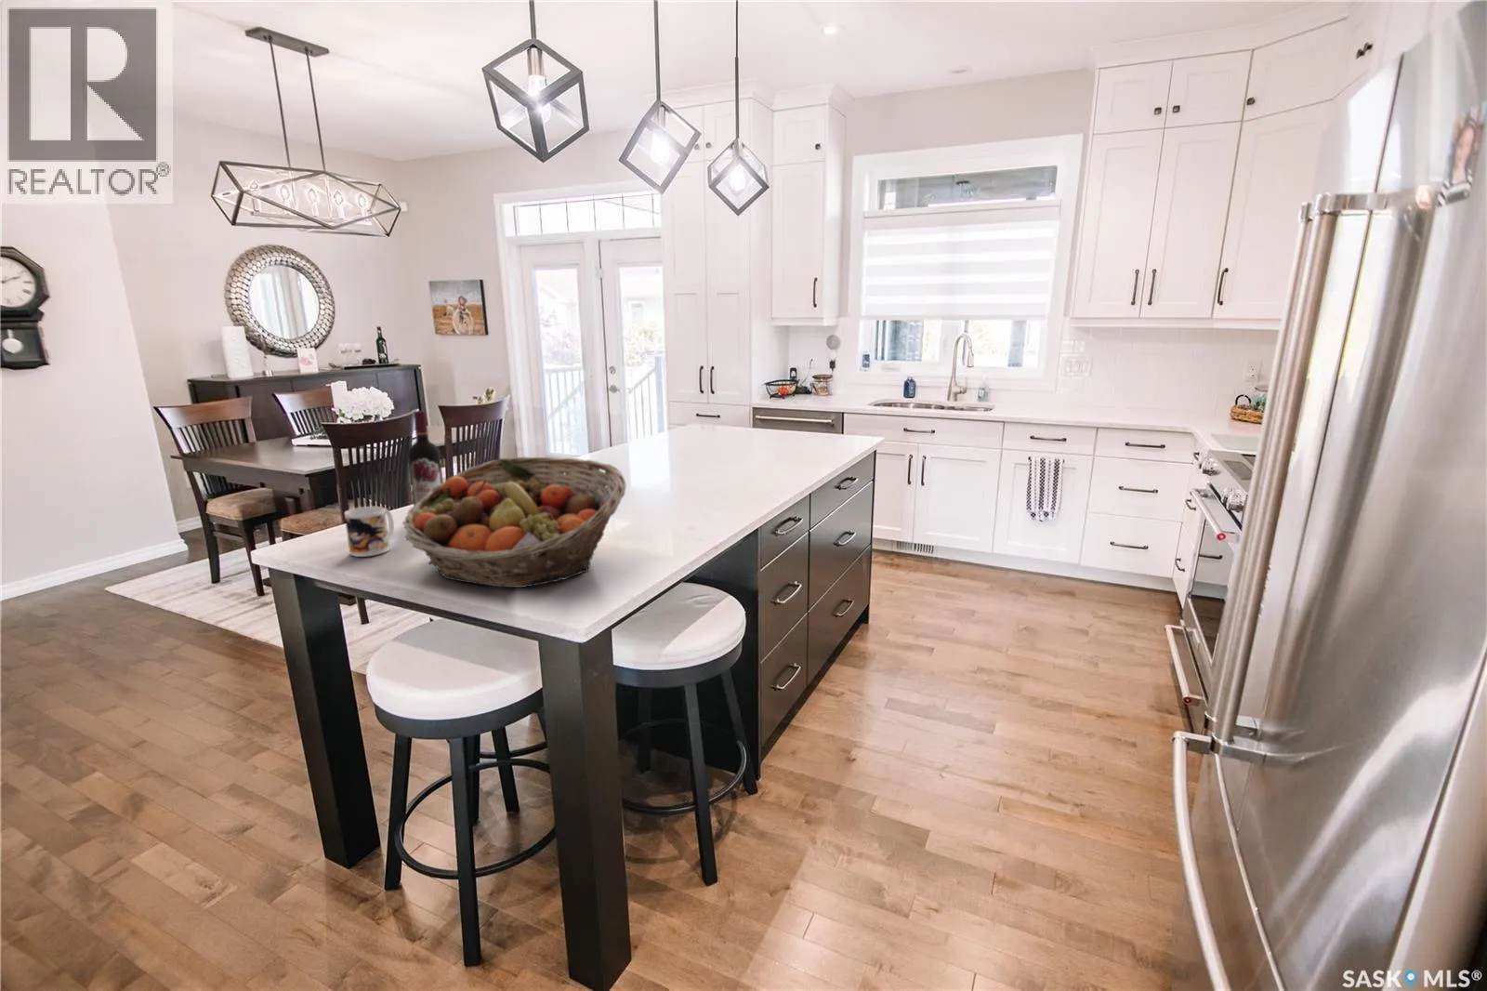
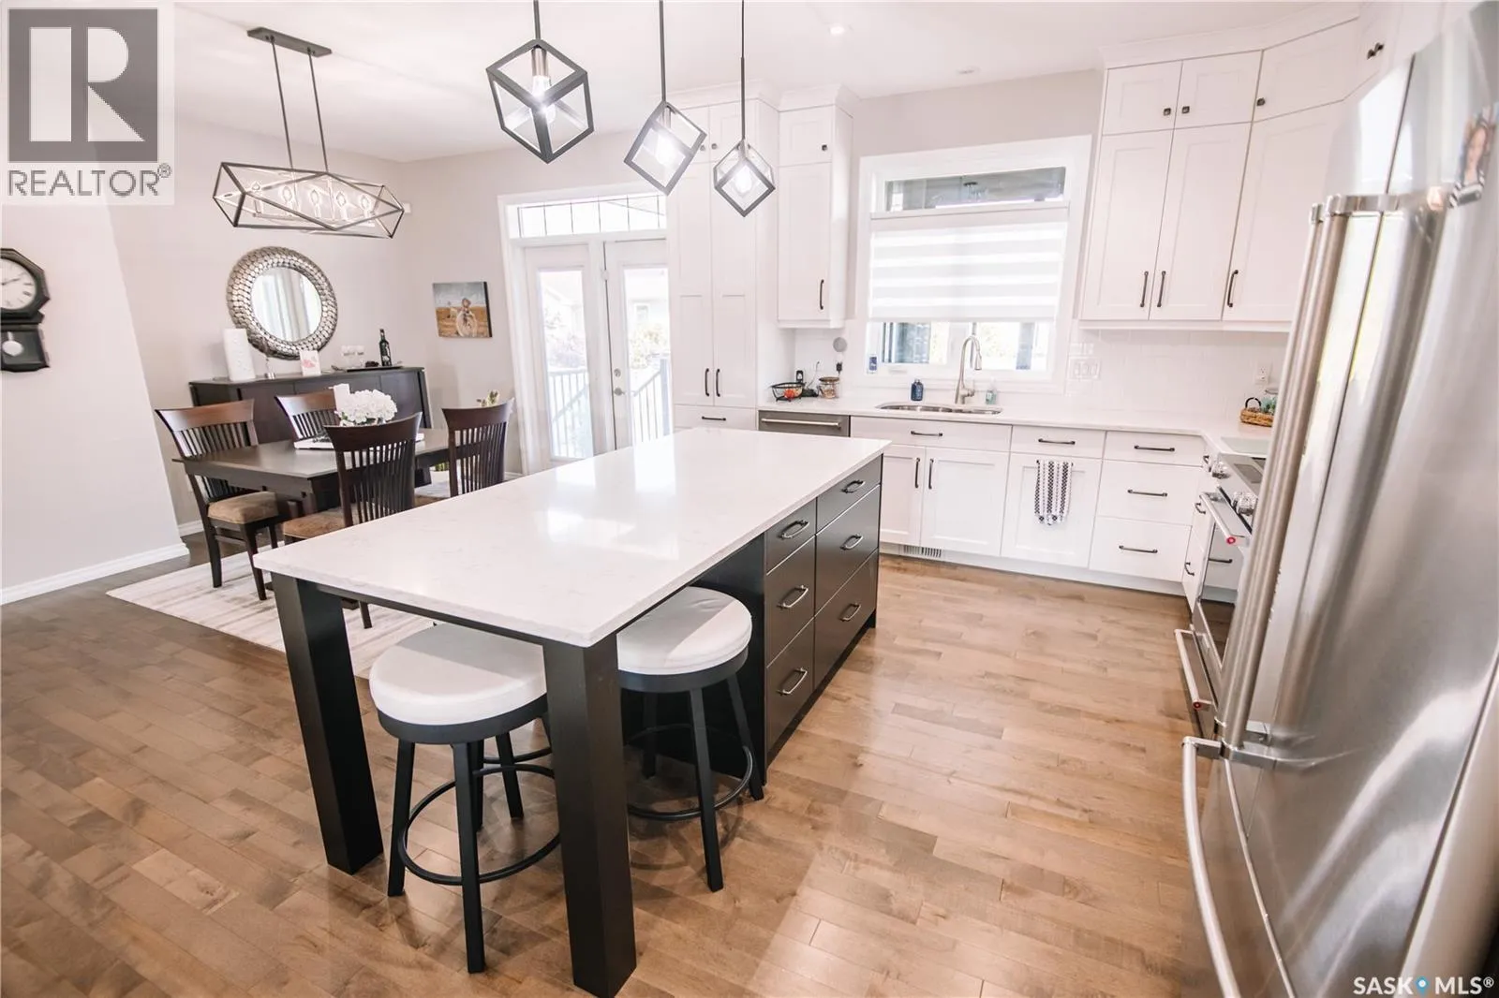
- fruit basket [401,457,627,588]
- mug [344,505,395,557]
- wine bottle [407,410,443,507]
